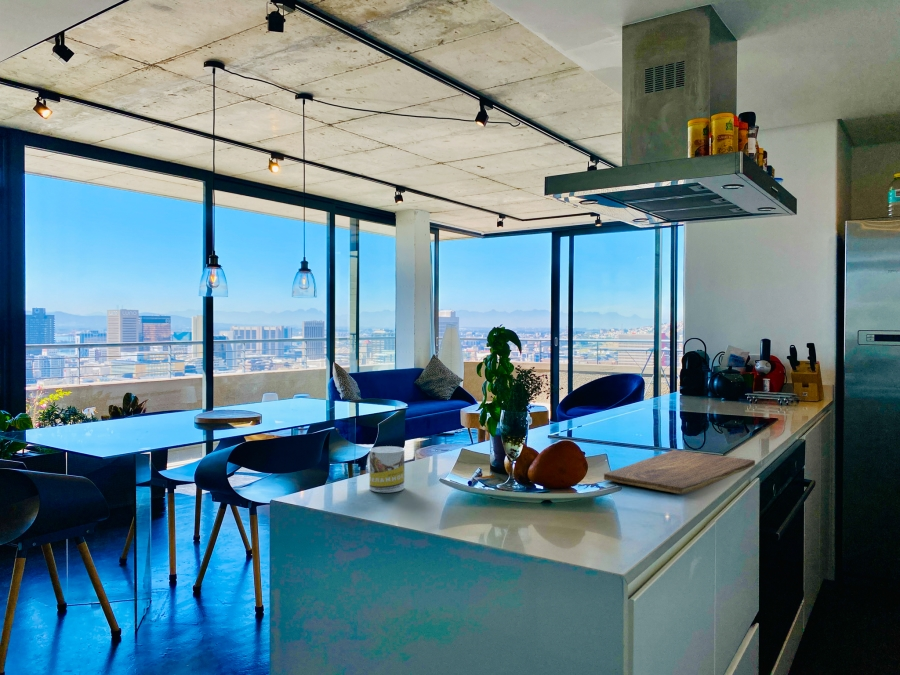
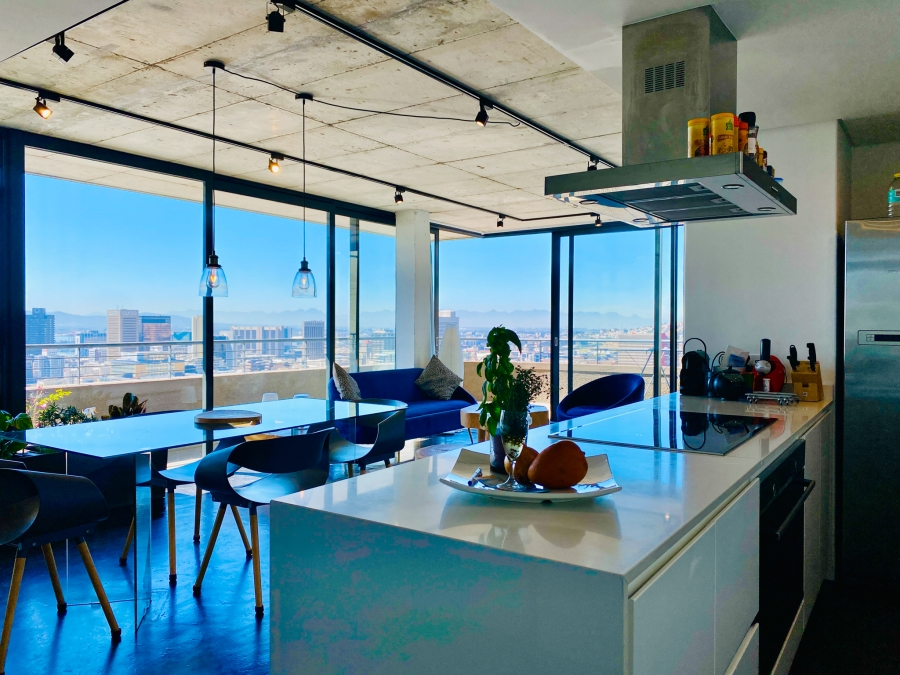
- cutting board [603,449,756,495]
- mug [366,445,405,493]
